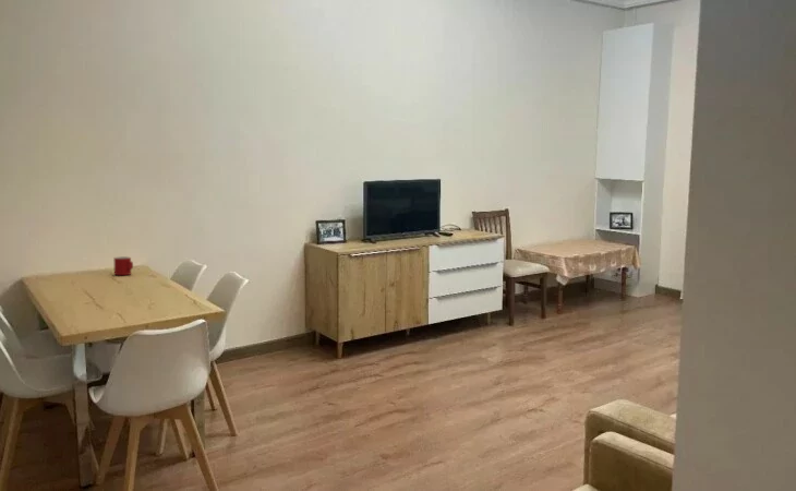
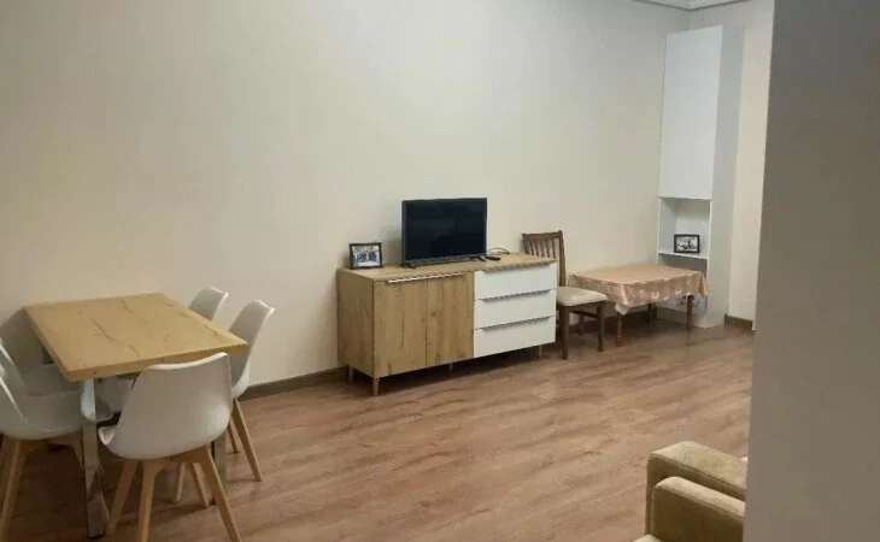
- mug [112,255,134,276]
